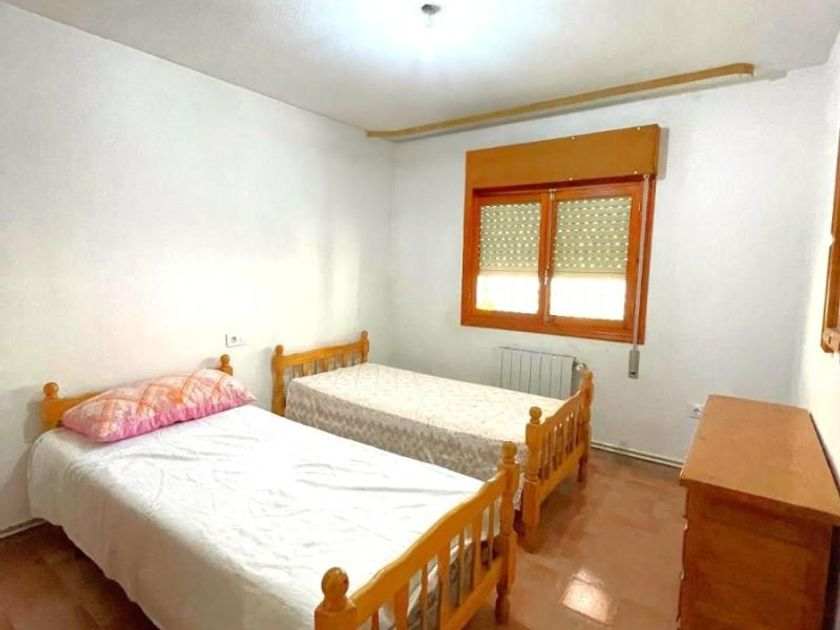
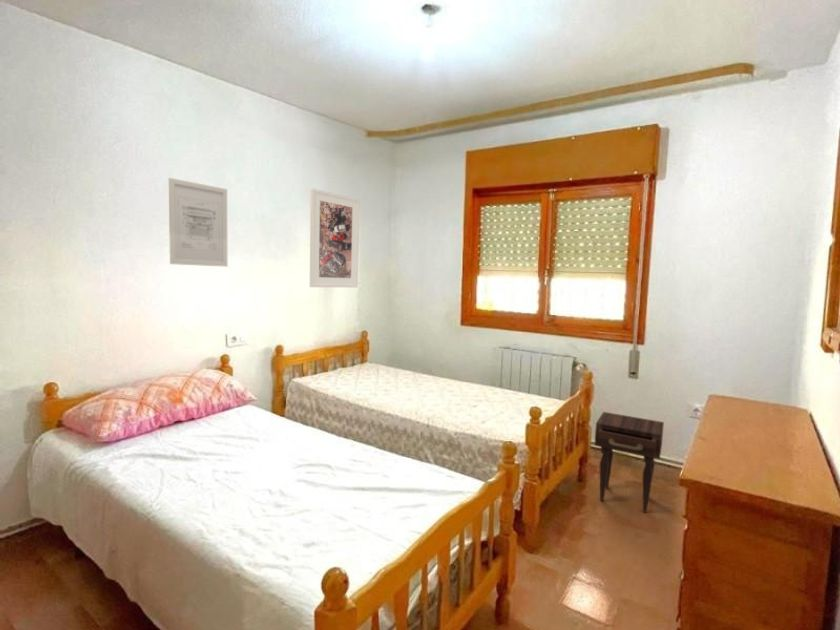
+ nightstand [594,411,665,513]
+ wall art [168,177,229,268]
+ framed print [309,187,360,288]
